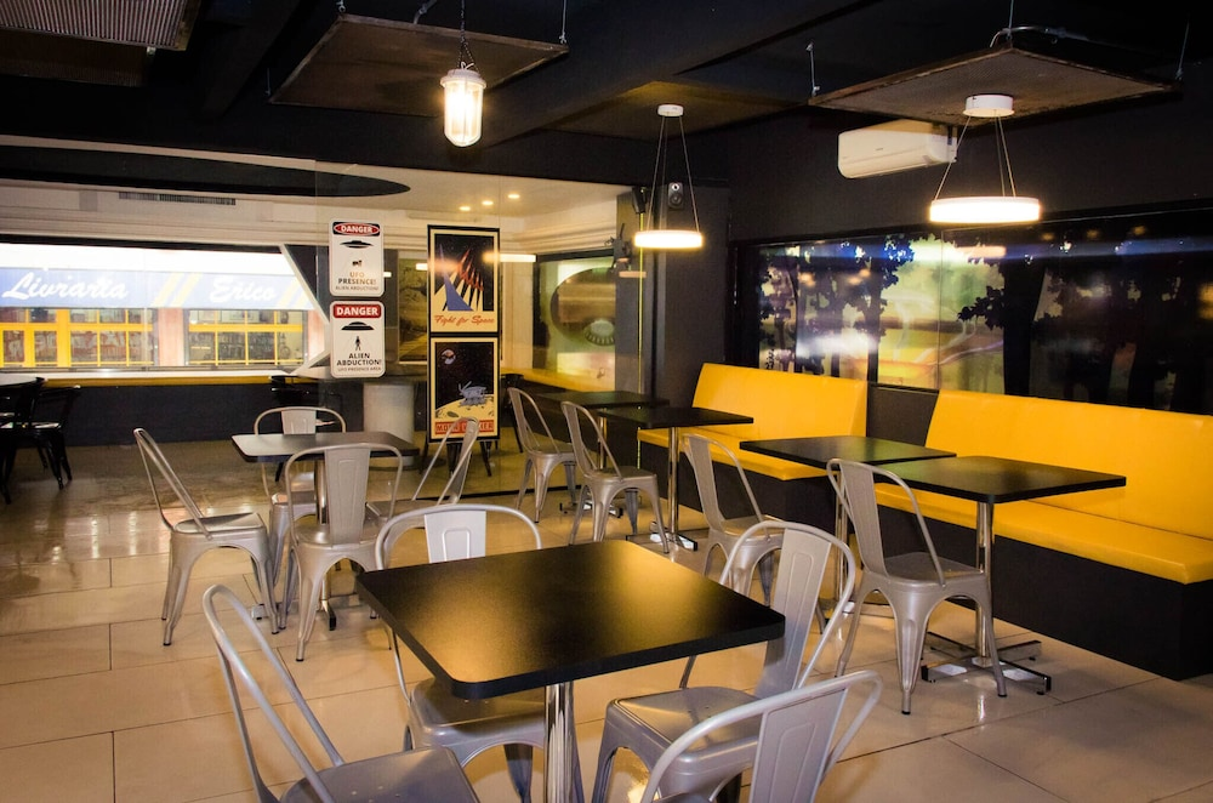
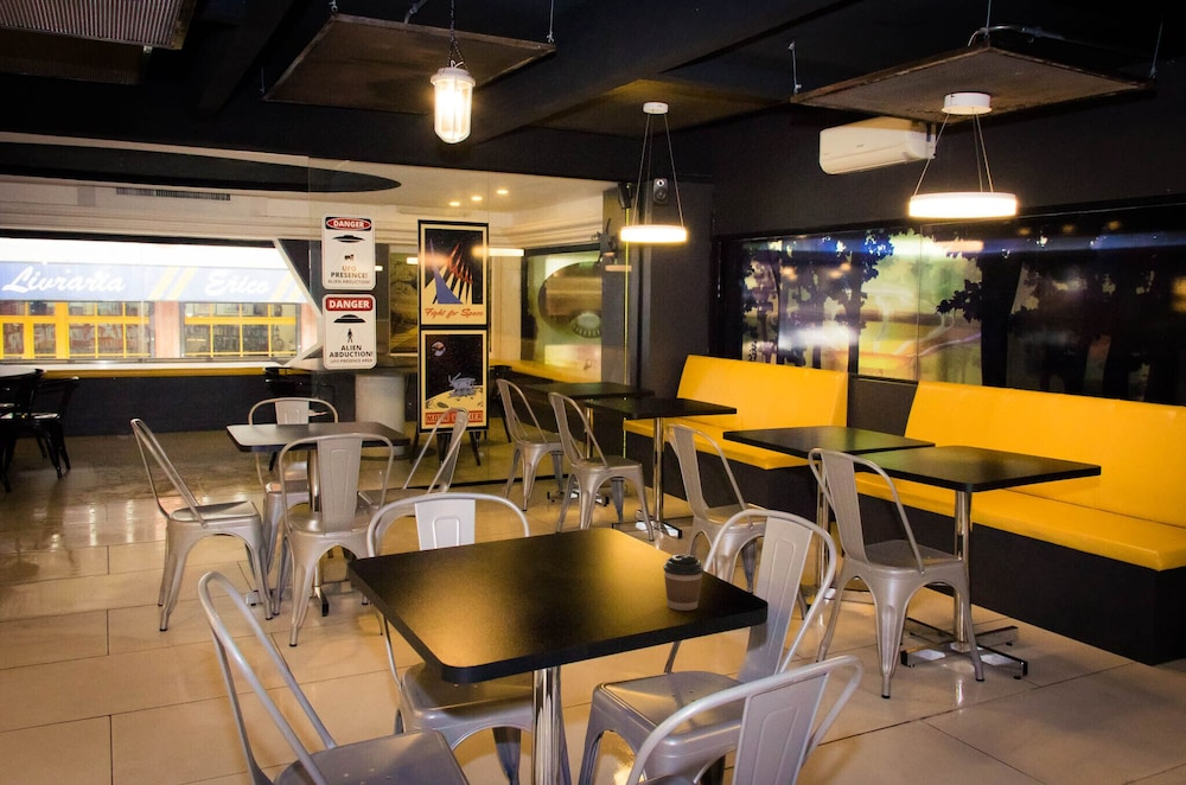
+ coffee cup [662,554,704,612]
